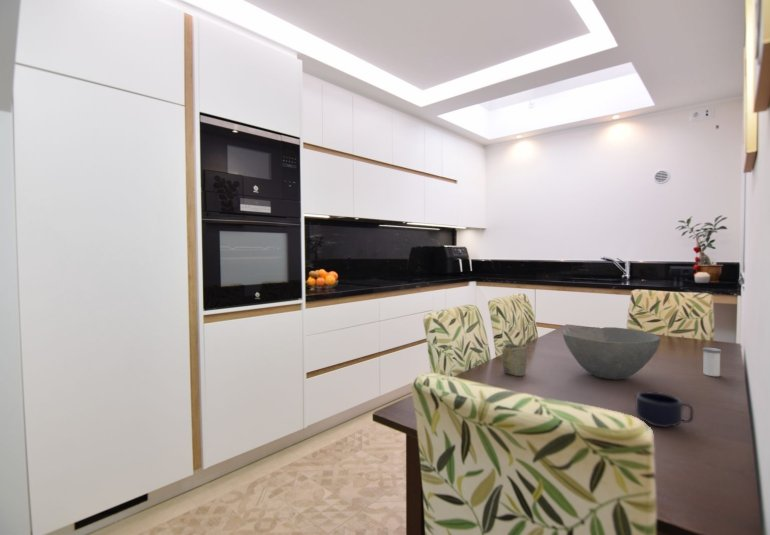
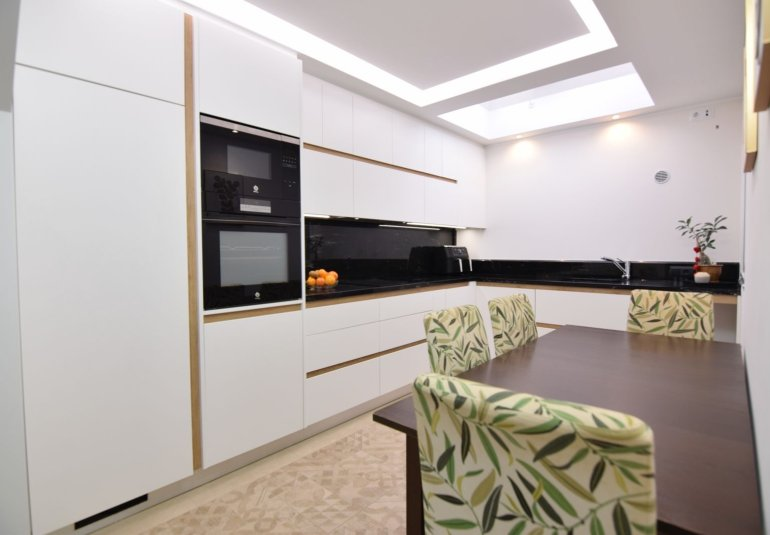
- mug [635,391,694,428]
- bowl [562,326,661,380]
- salt shaker [702,347,722,377]
- cup [501,343,528,377]
